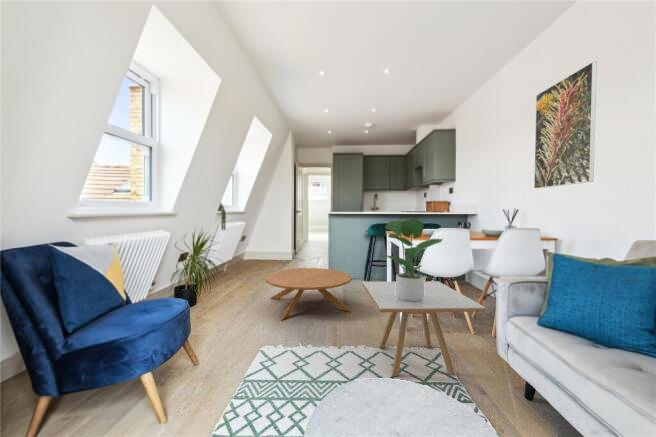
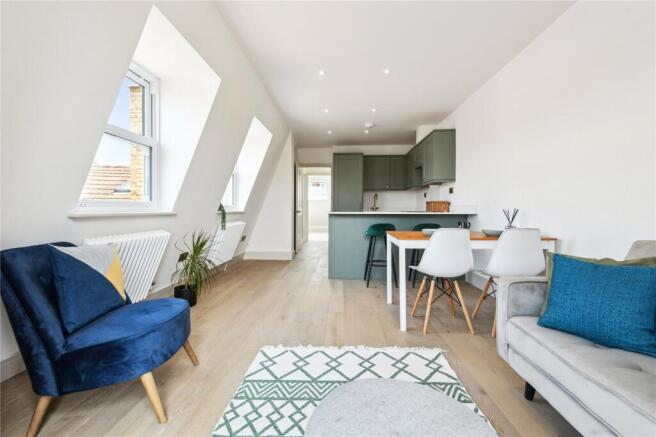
- potted plant [382,218,444,301]
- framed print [533,61,598,190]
- coffee table [264,267,353,321]
- side table [361,280,486,377]
